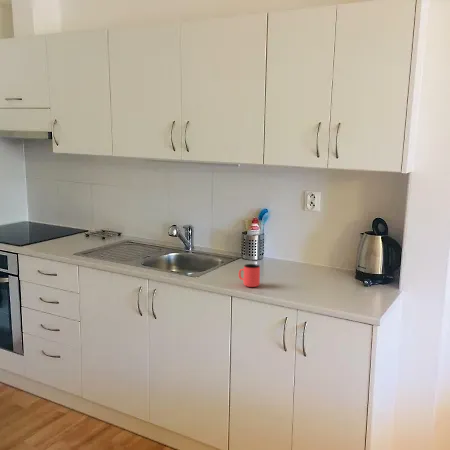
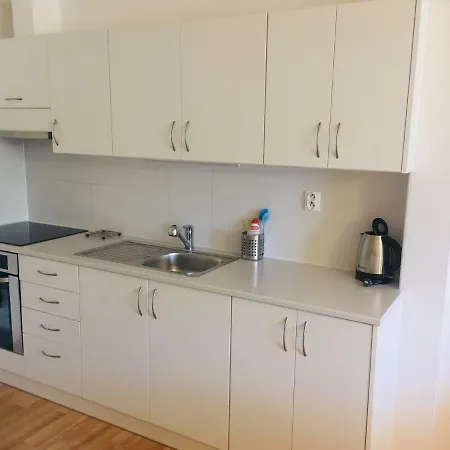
- cup [238,263,261,288]
